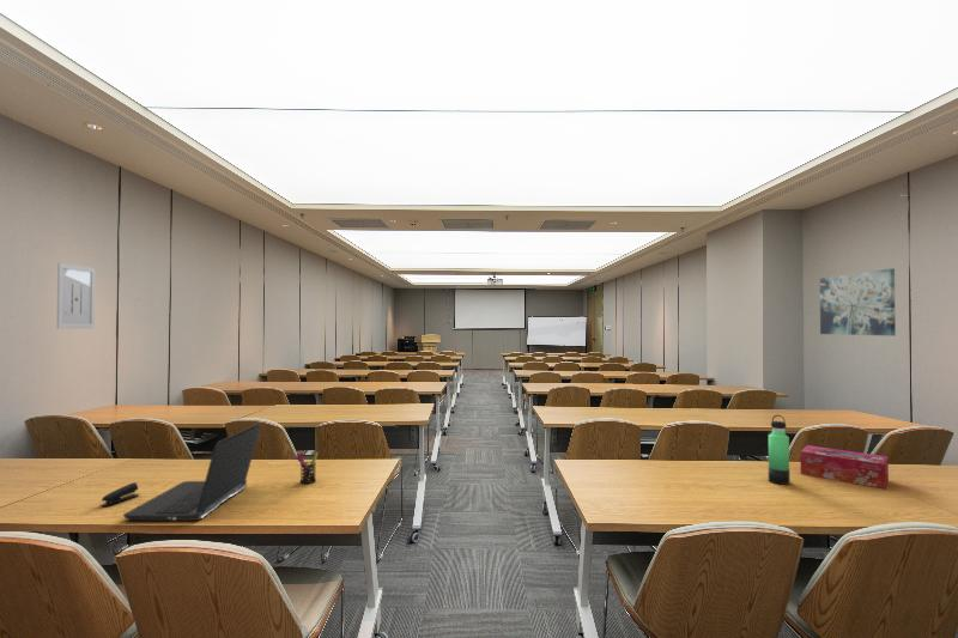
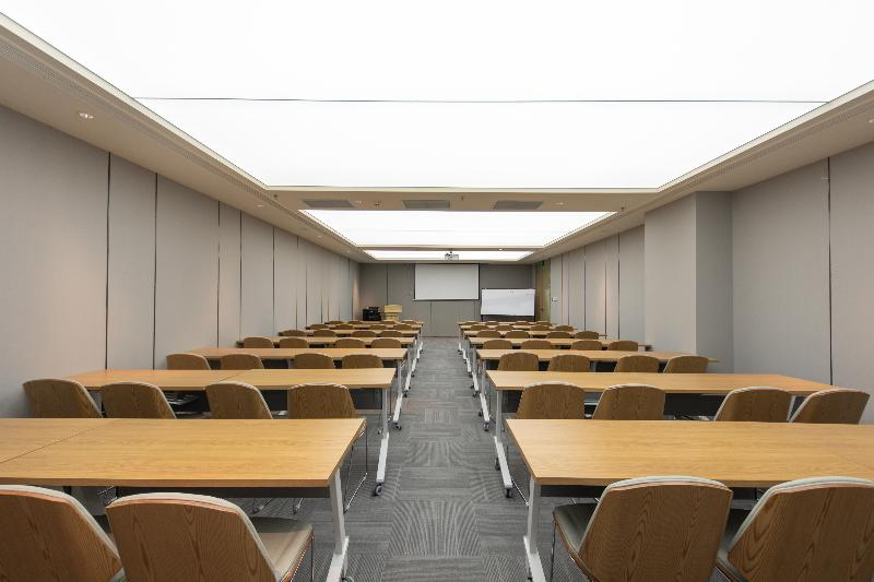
- stapler [99,481,140,508]
- wall art [56,262,96,330]
- thermos bottle [768,414,792,486]
- wall art [819,268,897,336]
- pen holder [295,451,320,485]
- laptop computer [122,421,262,522]
- tissue box [800,444,890,490]
